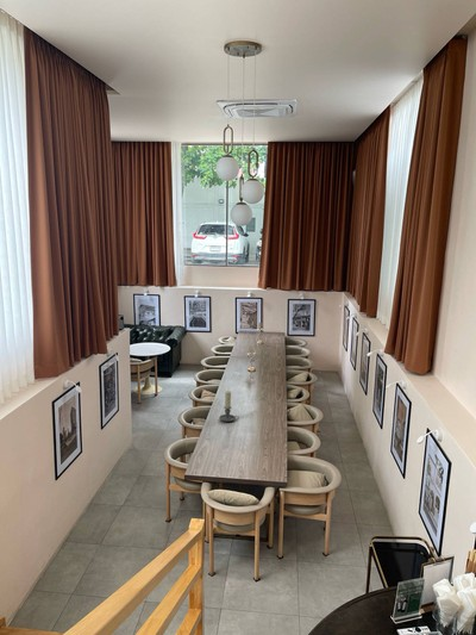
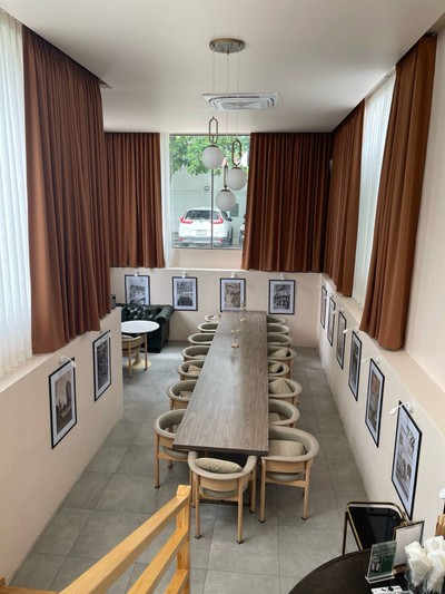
- candle holder [218,390,240,423]
